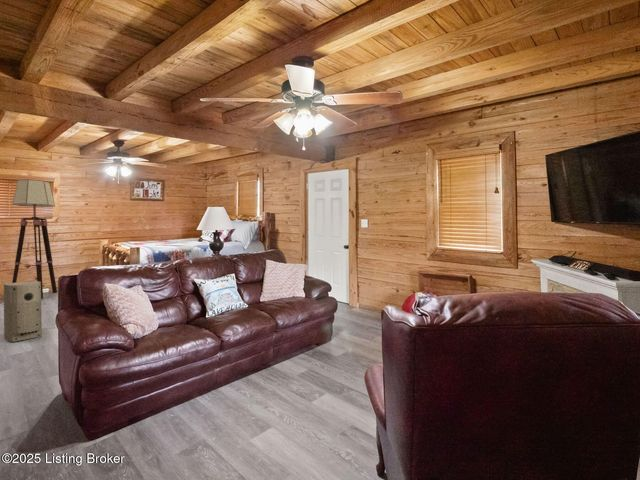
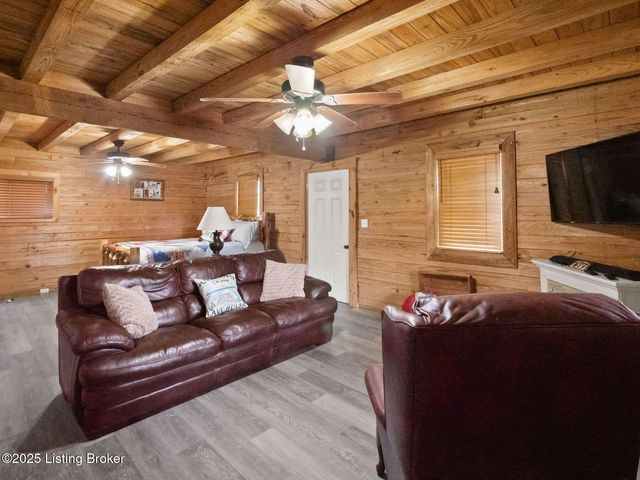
- floor lamp [11,178,58,300]
- air purifier [3,280,43,343]
